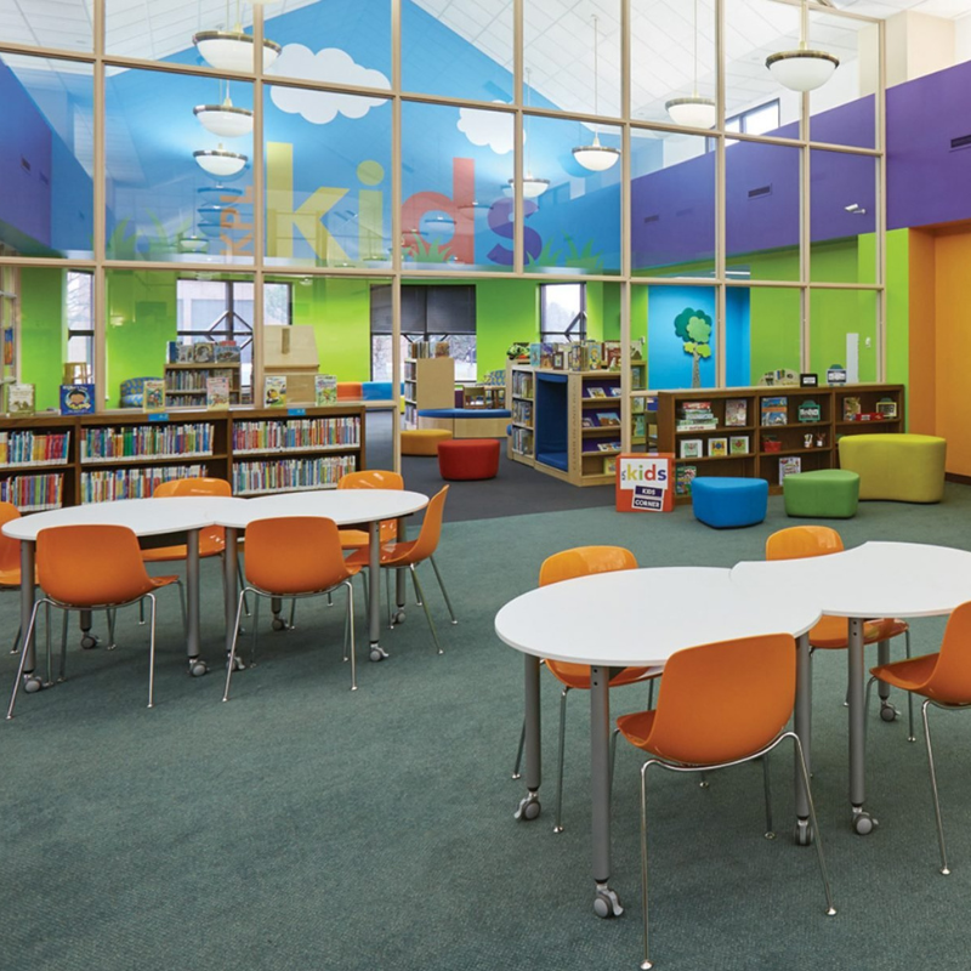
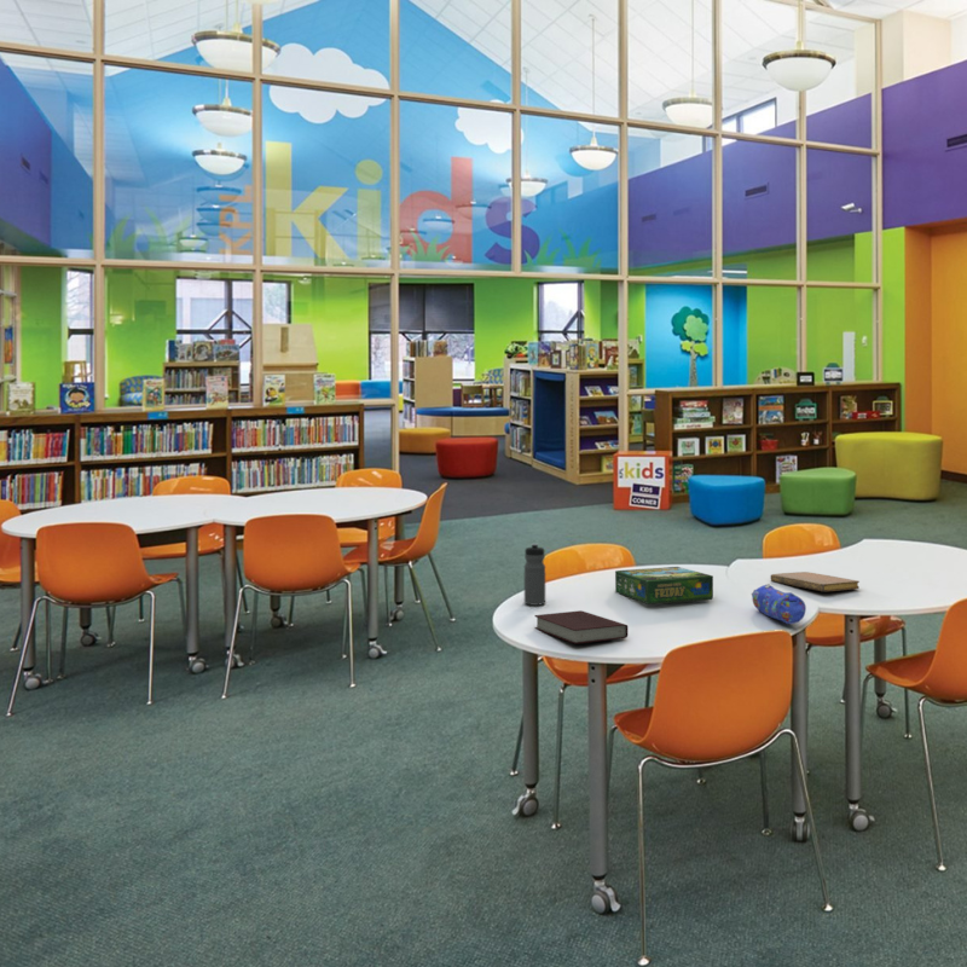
+ water bottle [523,543,546,607]
+ pencil case [751,583,807,625]
+ board game [614,566,714,606]
+ notebook [770,571,861,592]
+ book [533,609,629,645]
